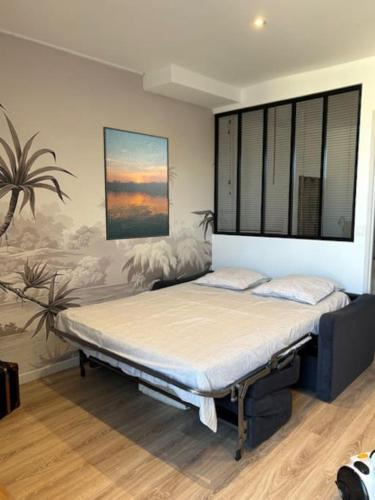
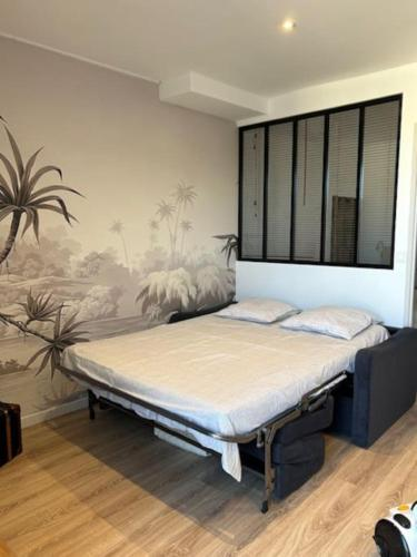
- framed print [102,126,170,241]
